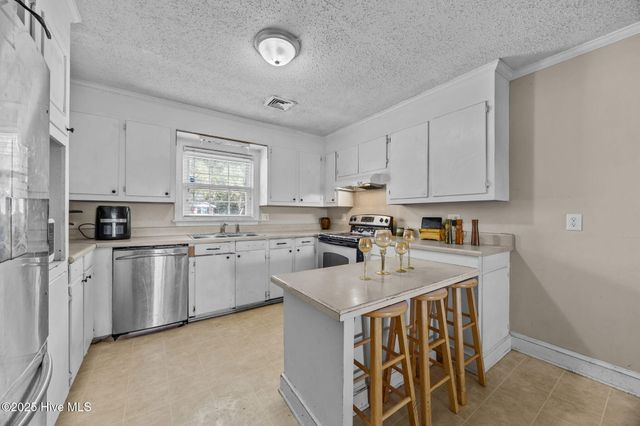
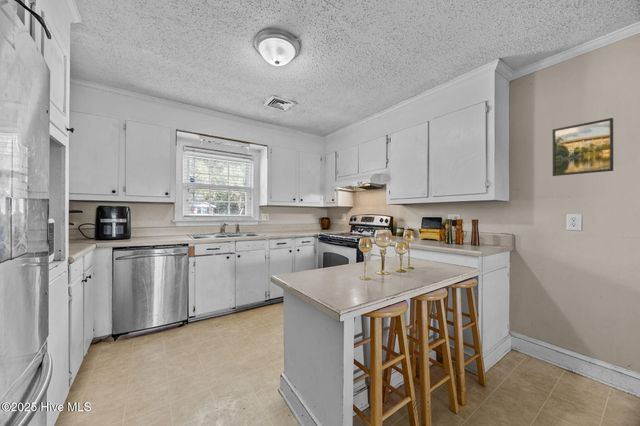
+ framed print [552,117,614,177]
